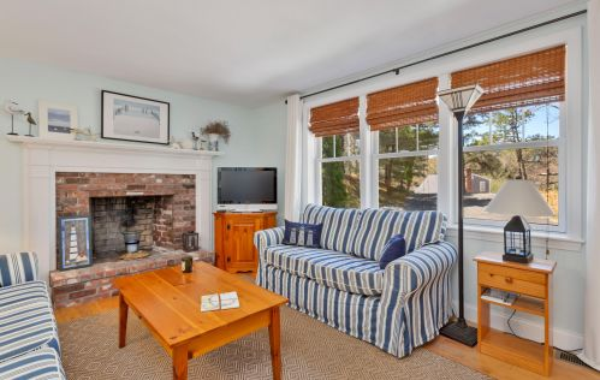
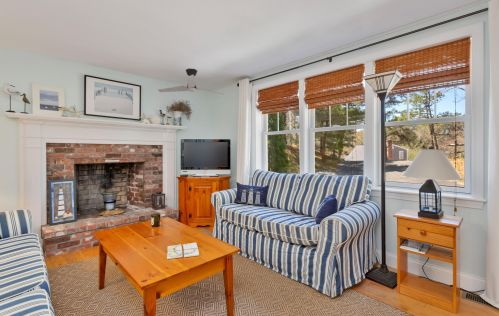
+ ceiling fan [157,67,223,95]
